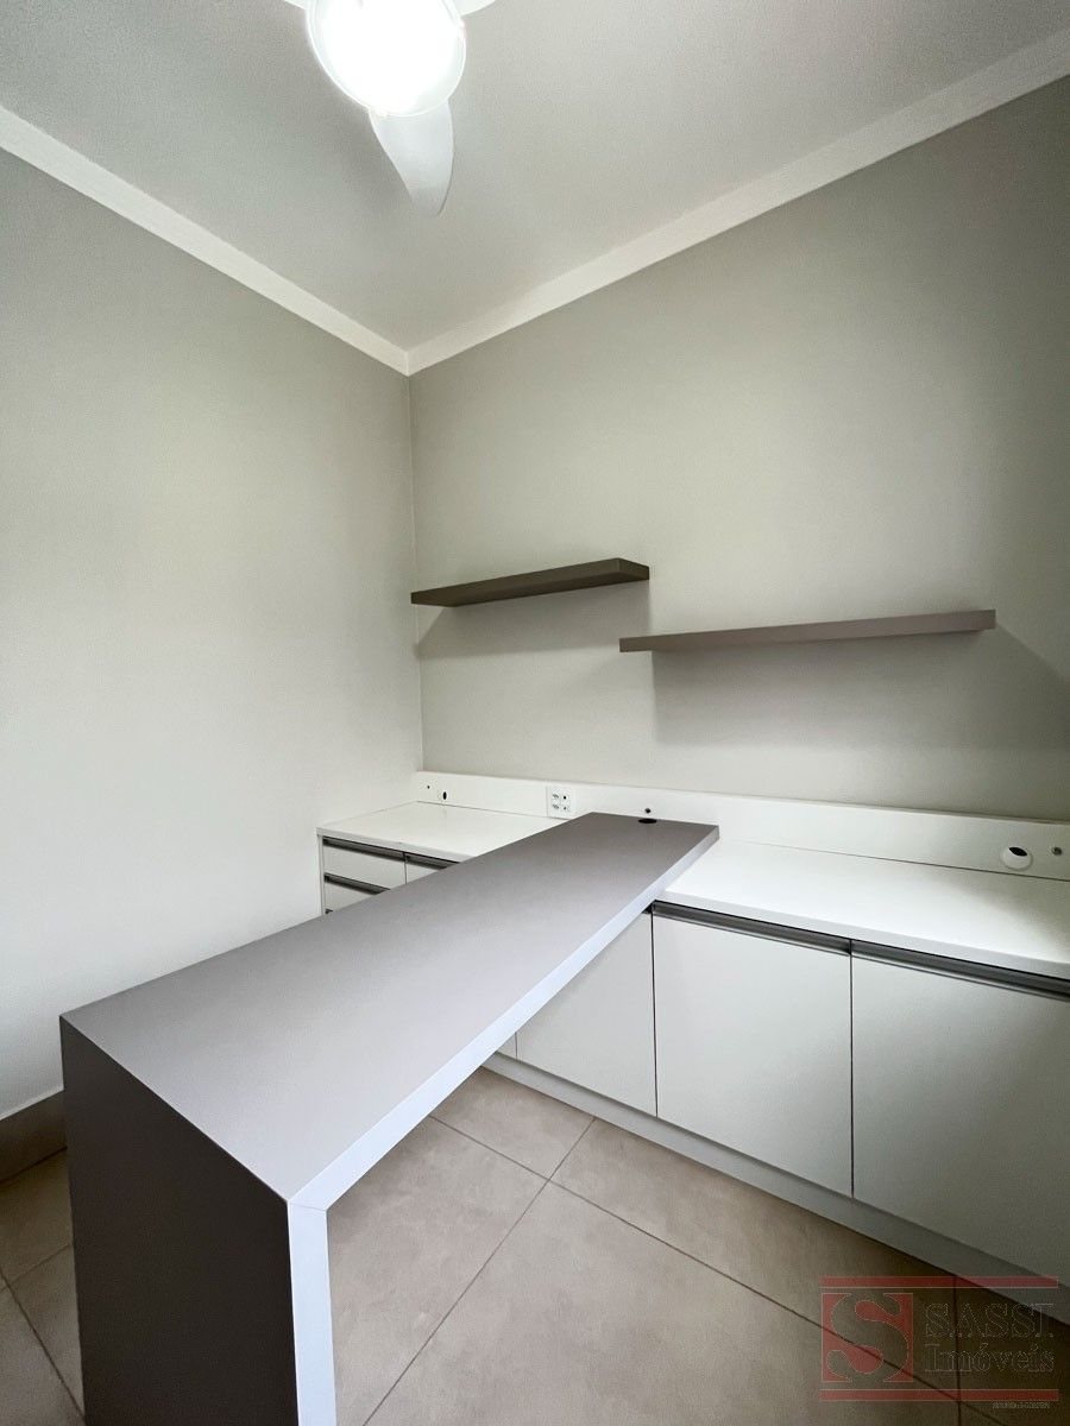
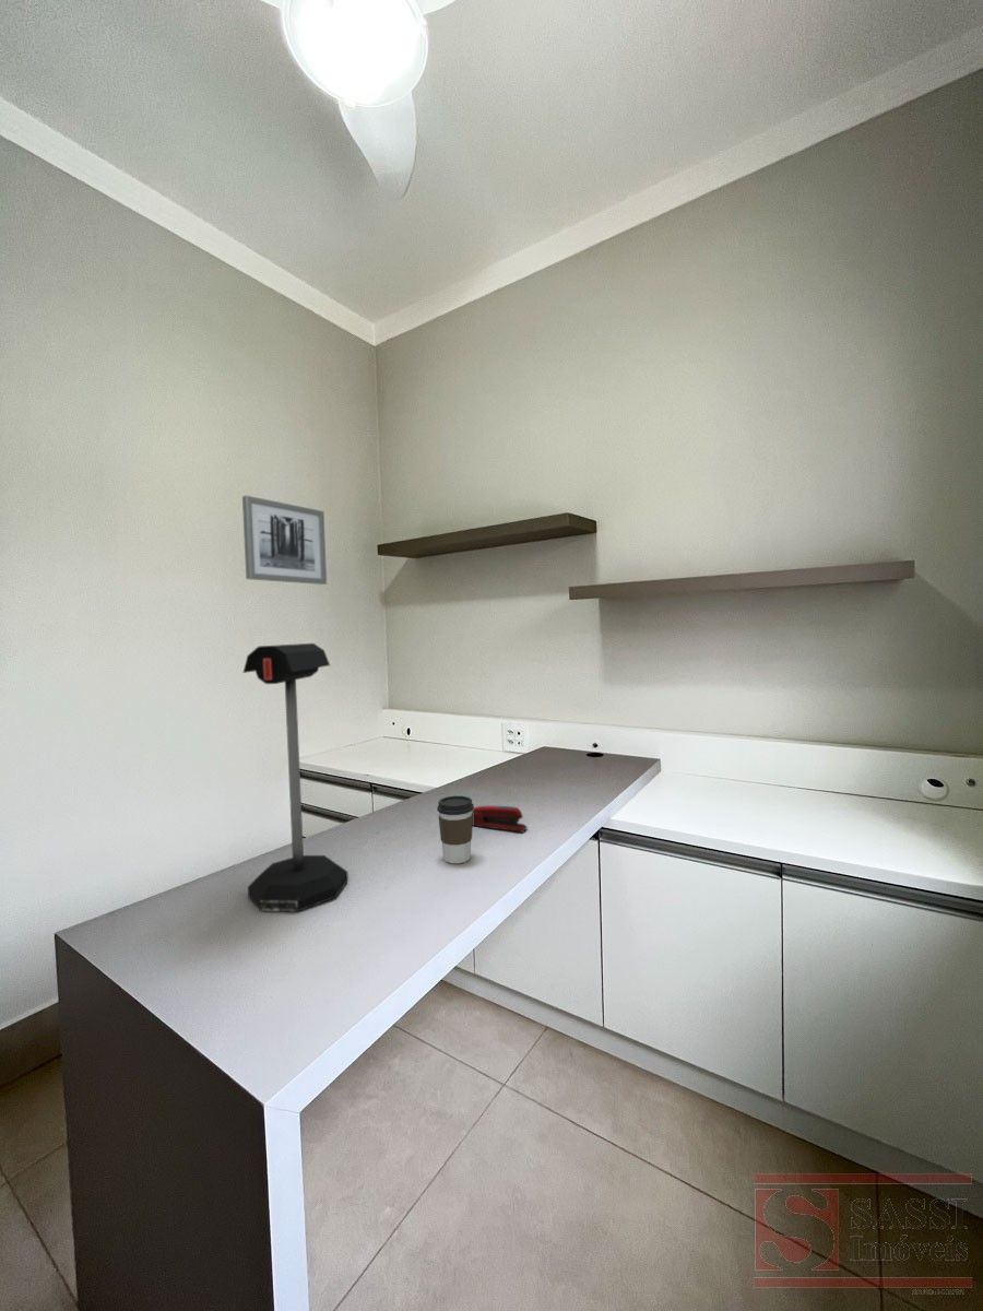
+ stapler [472,805,529,834]
+ mailbox [242,642,350,912]
+ coffee cup [436,795,475,864]
+ wall art [241,495,328,586]
